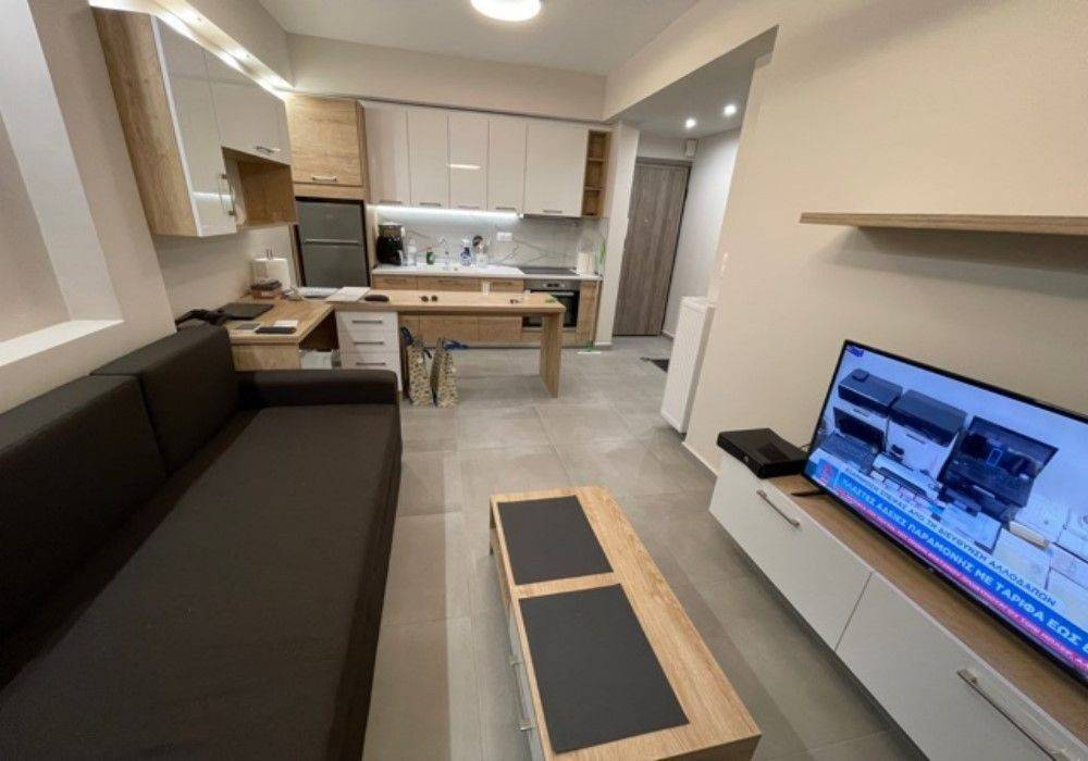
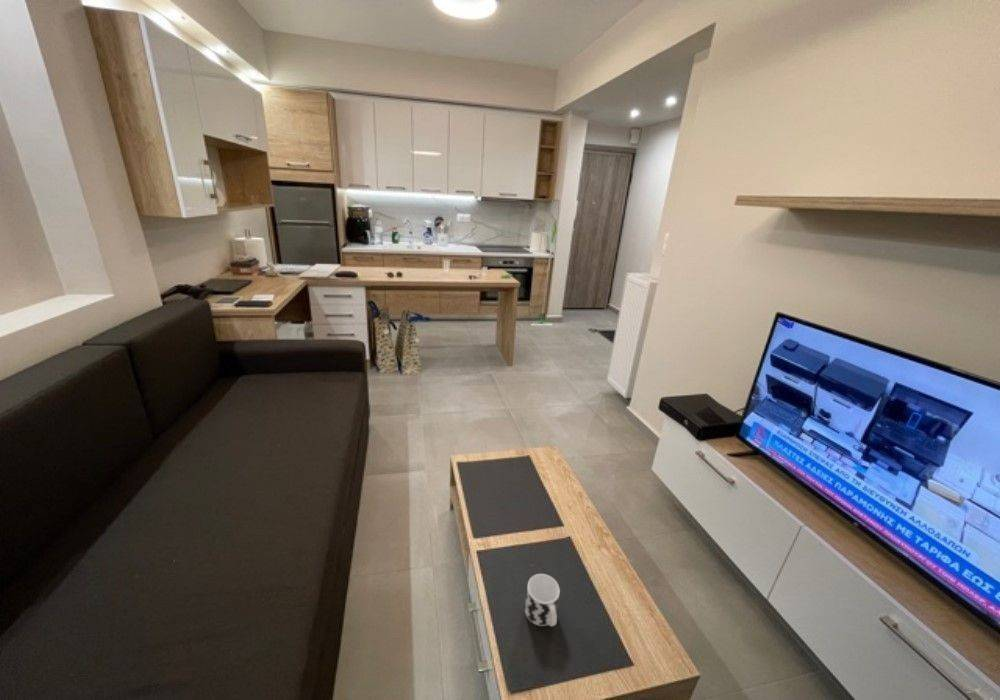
+ cup [524,573,561,627]
